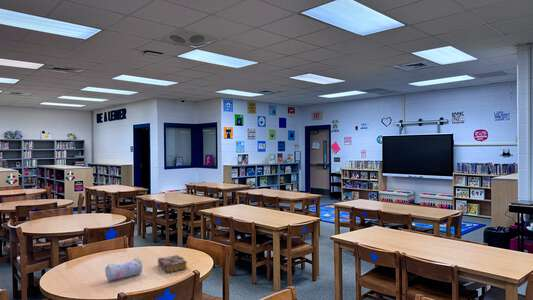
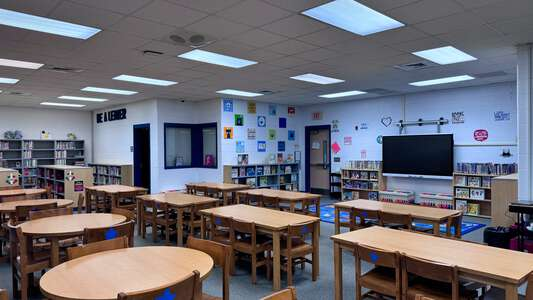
- pencil case [104,257,143,282]
- book [157,254,188,273]
